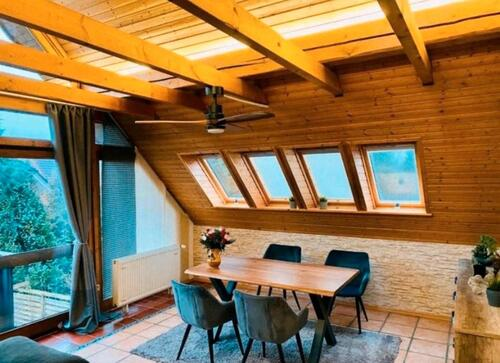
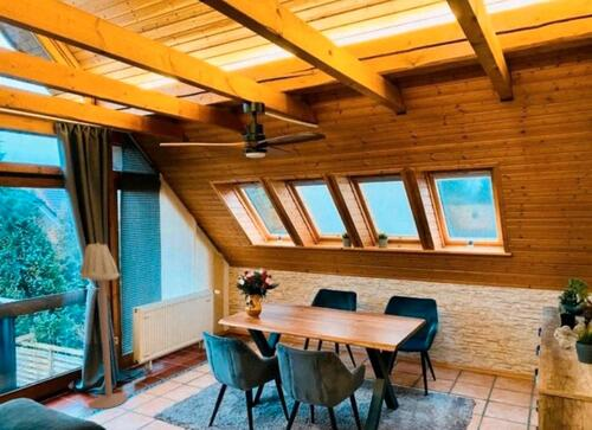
+ floor lamp [79,242,129,410]
